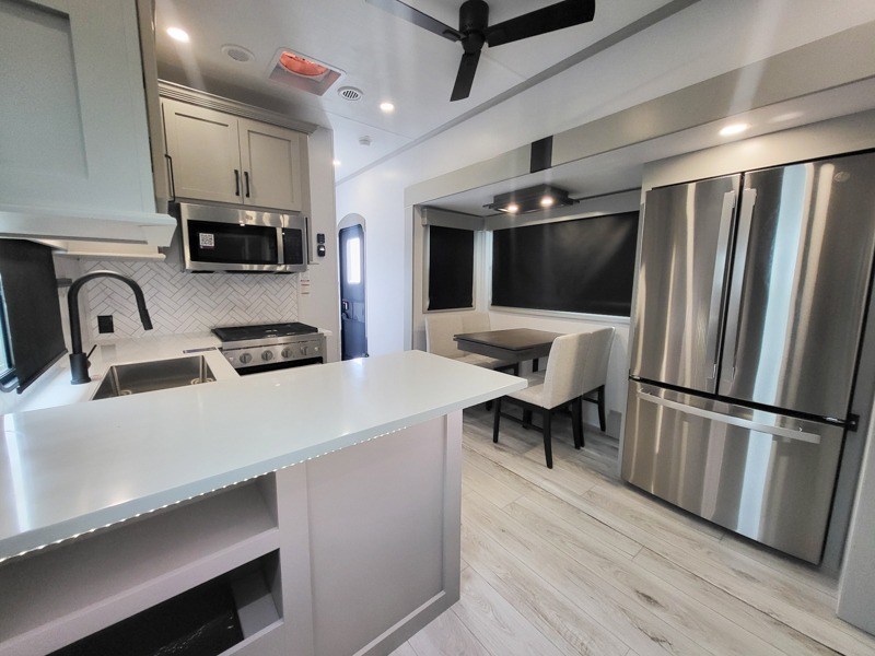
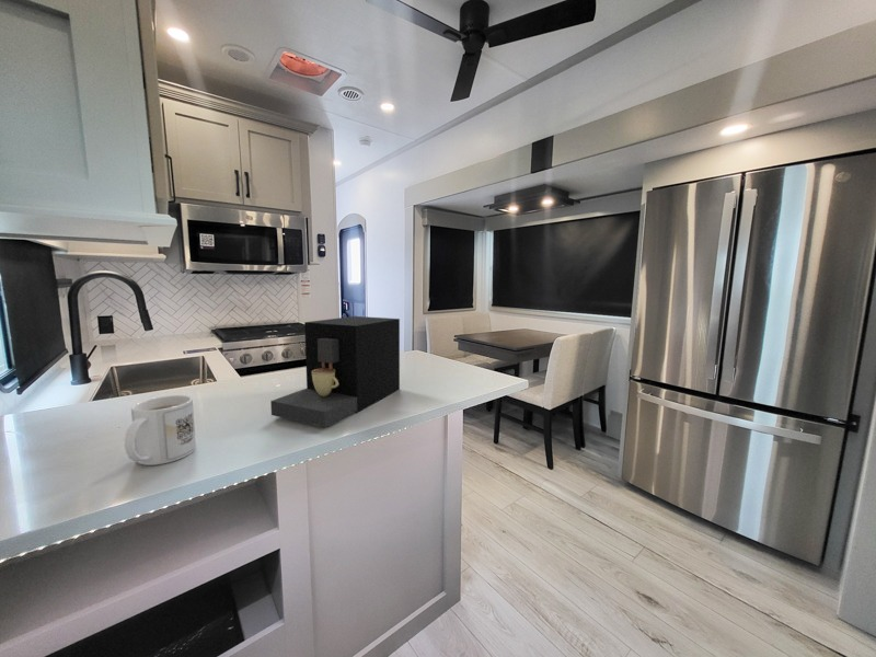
+ mug [124,394,197,466]
+ coffee maker [269,315,401,428]
